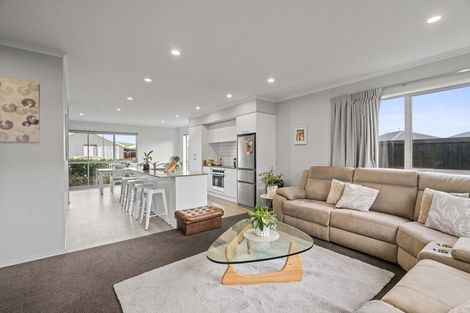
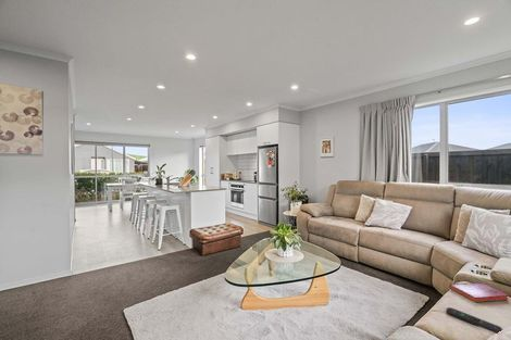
+ hardback book [449,281,509,303]
+ remote control [445,306,503,335]
